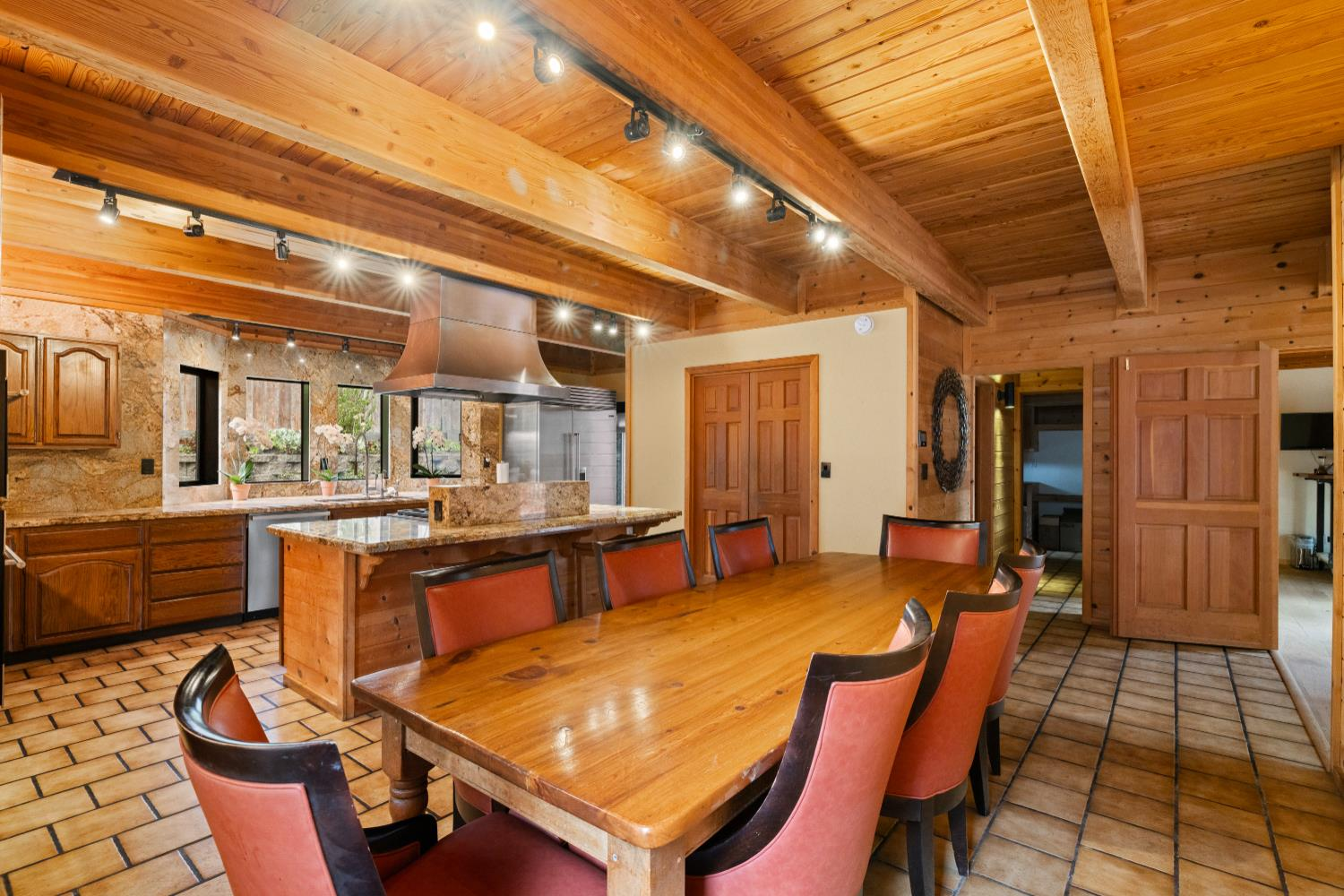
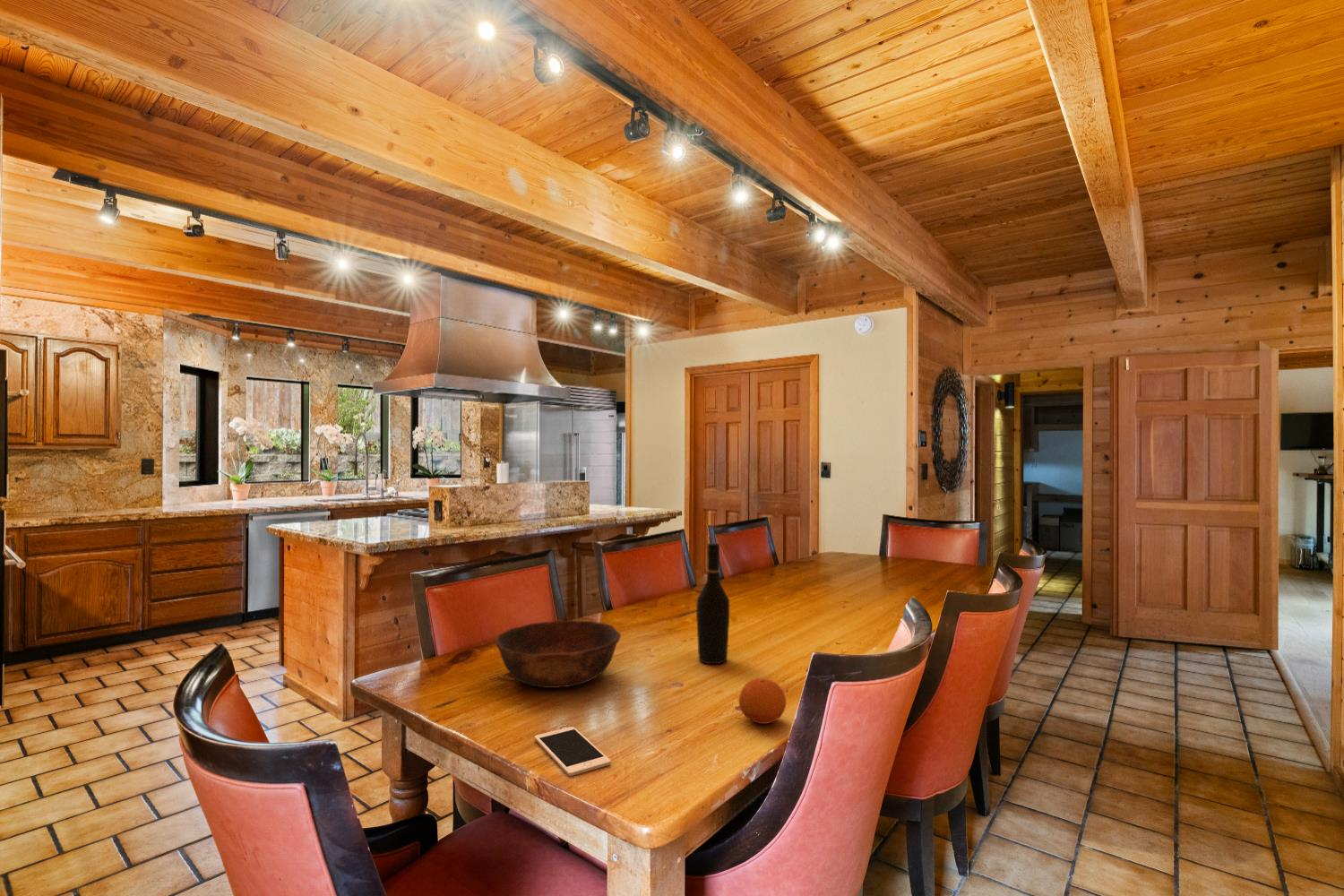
+ wine bottle [695,542,730,665]
+ cell phone [534,726,612,777]
+ bowl [495,619,622,689]
+ fruit [738,677,787,725]
